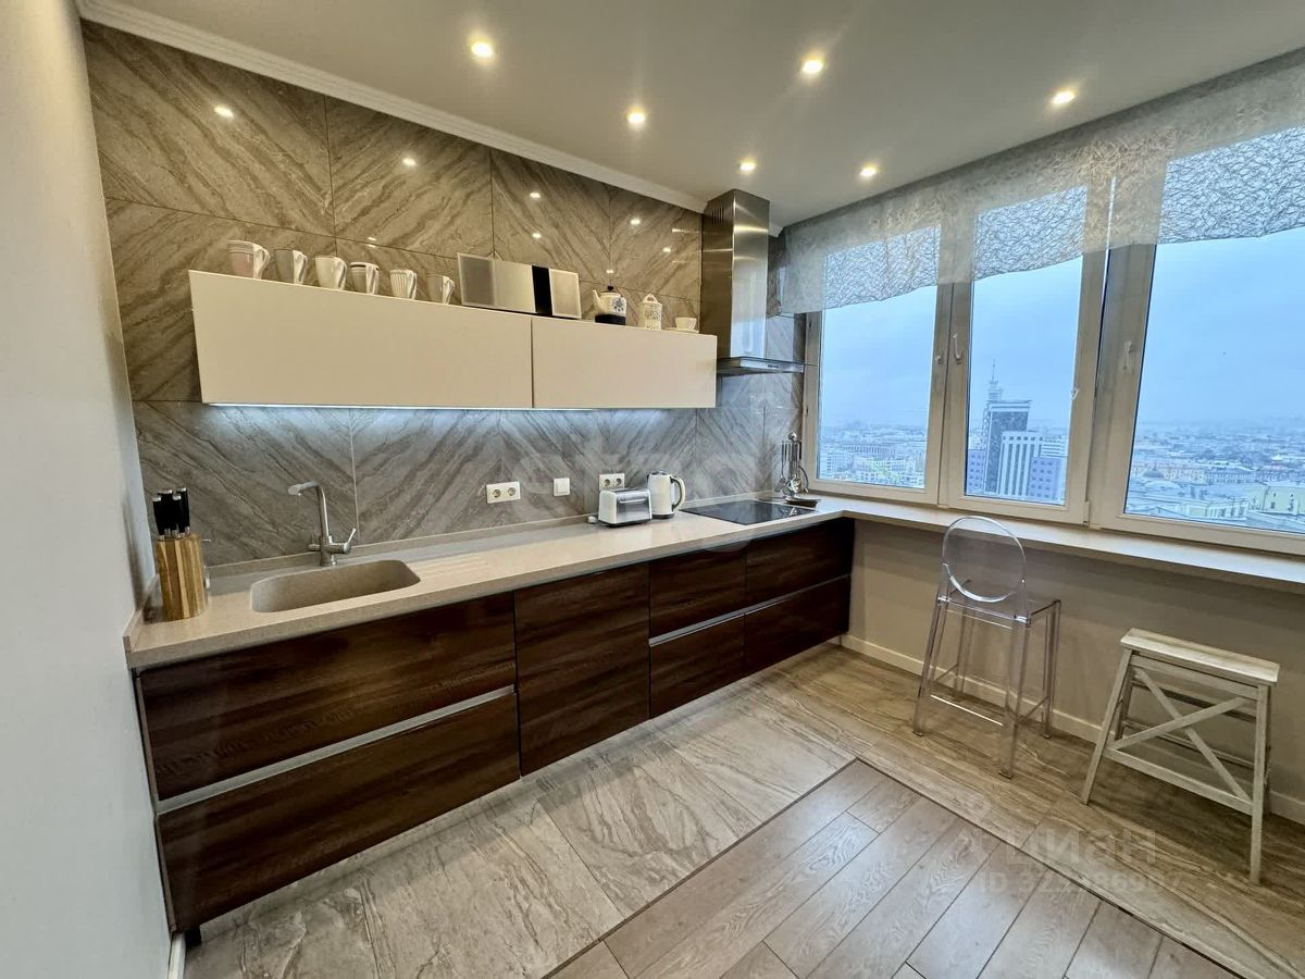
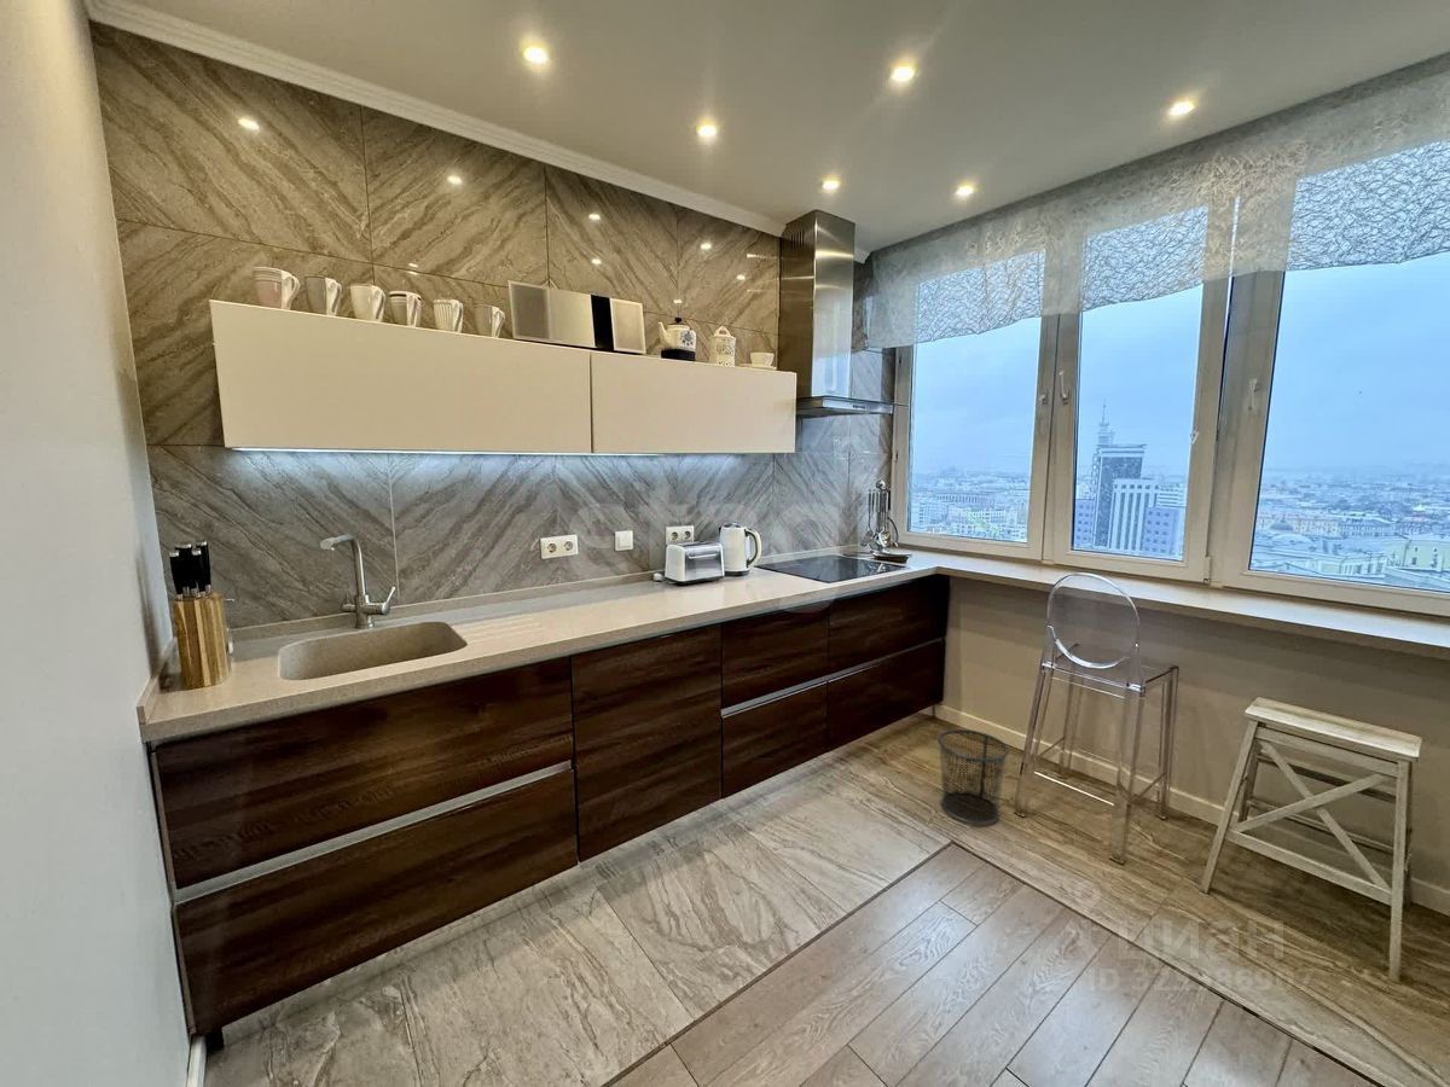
+ waste bin [936,728,1010,826]
